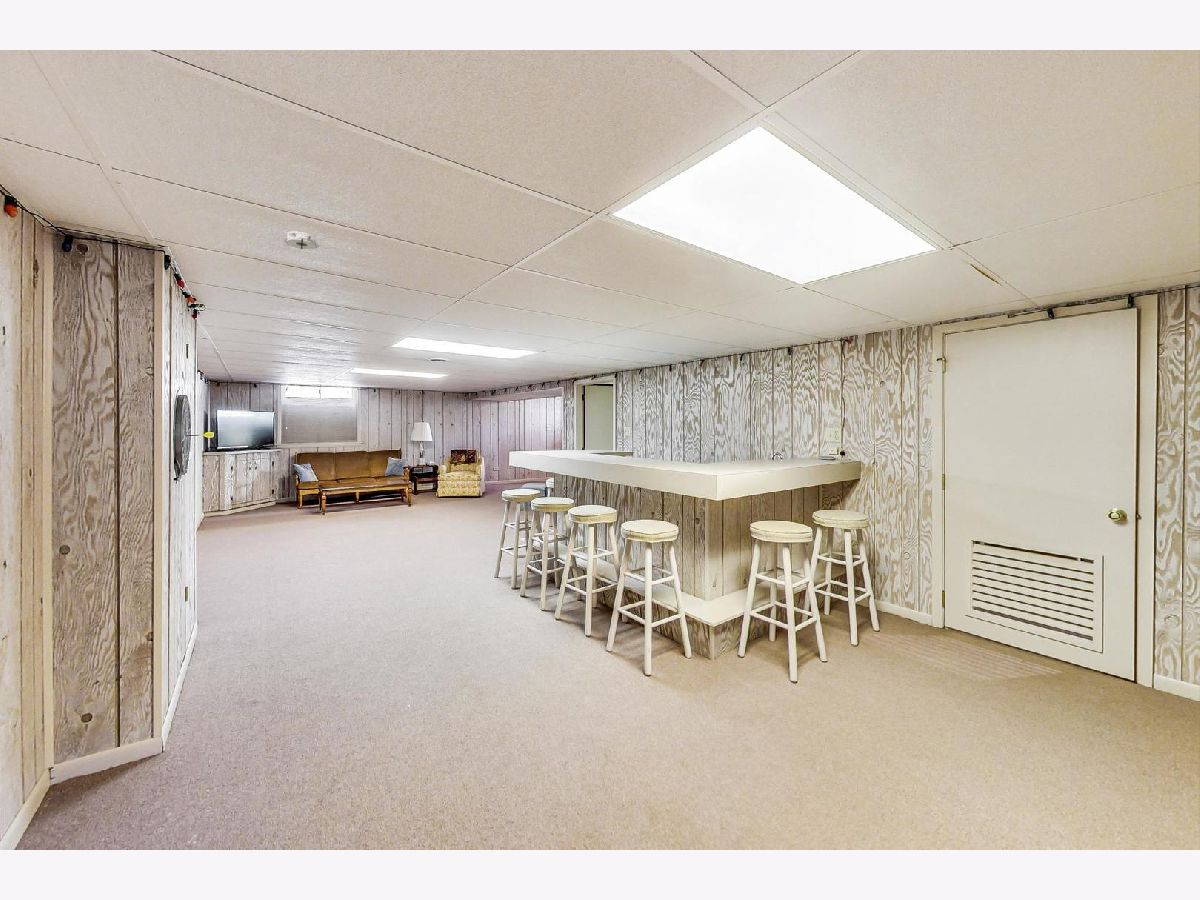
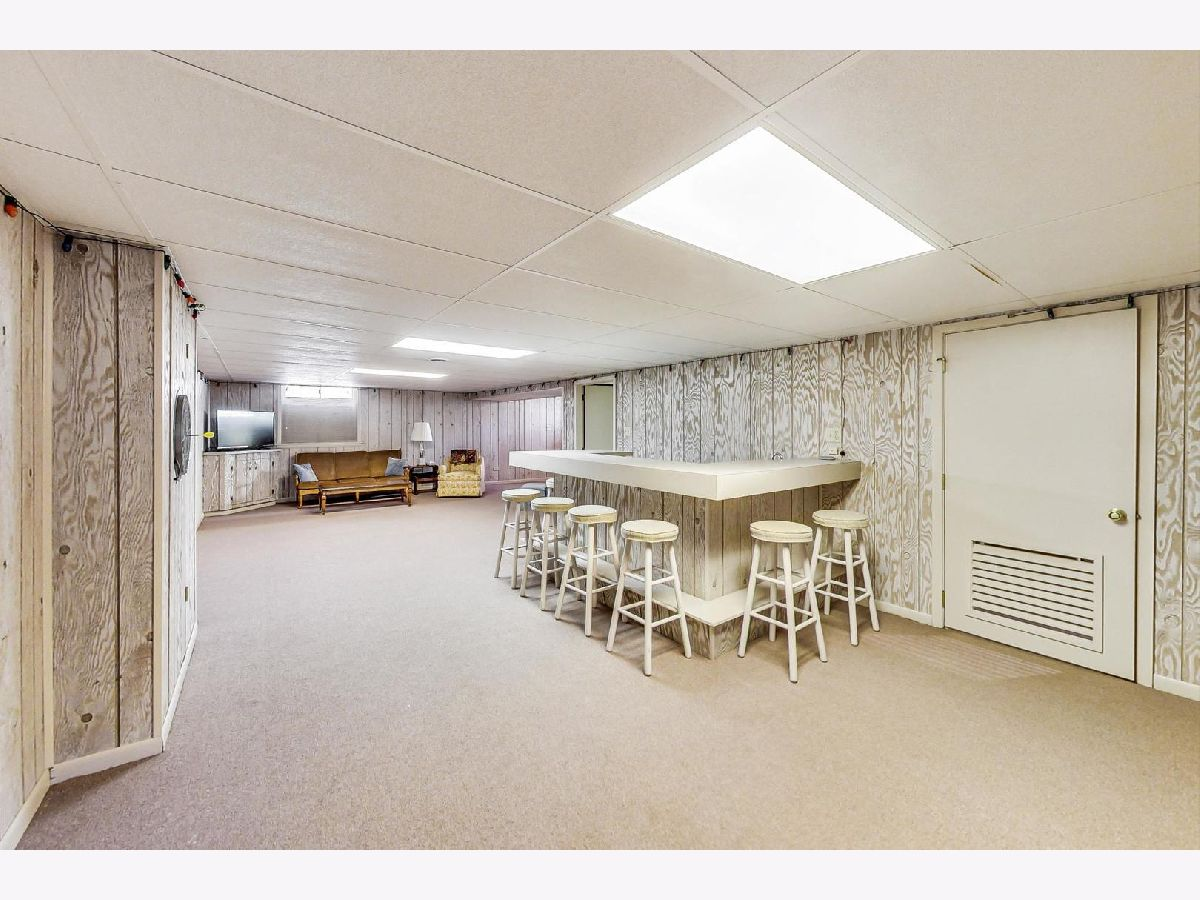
- smoke detector [283,231,320,250]
